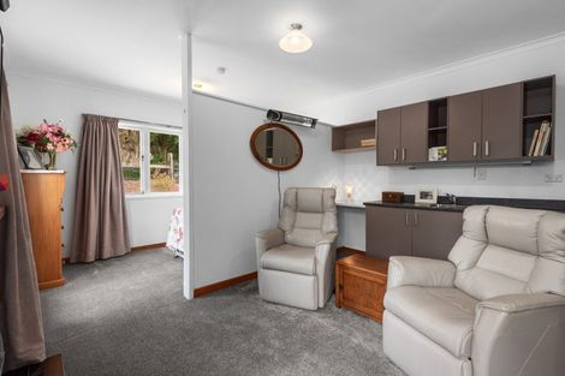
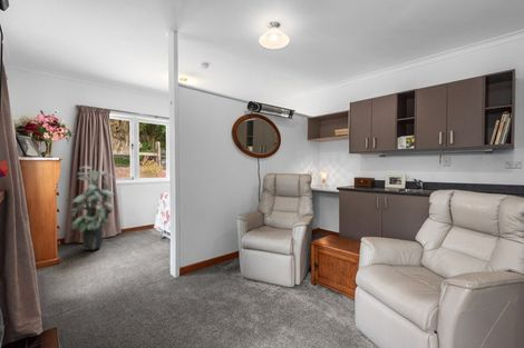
+ indoor plant [64,166,115,251]
